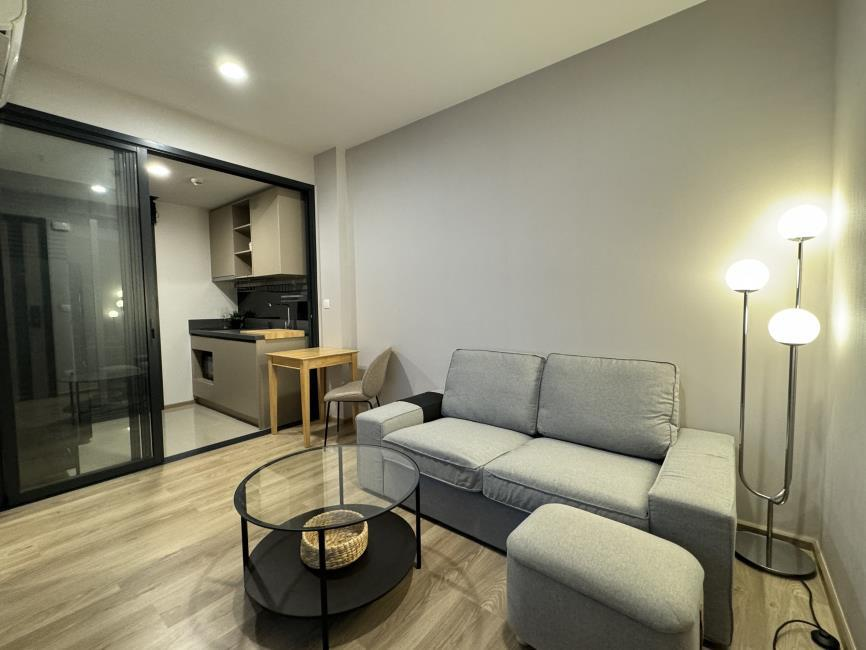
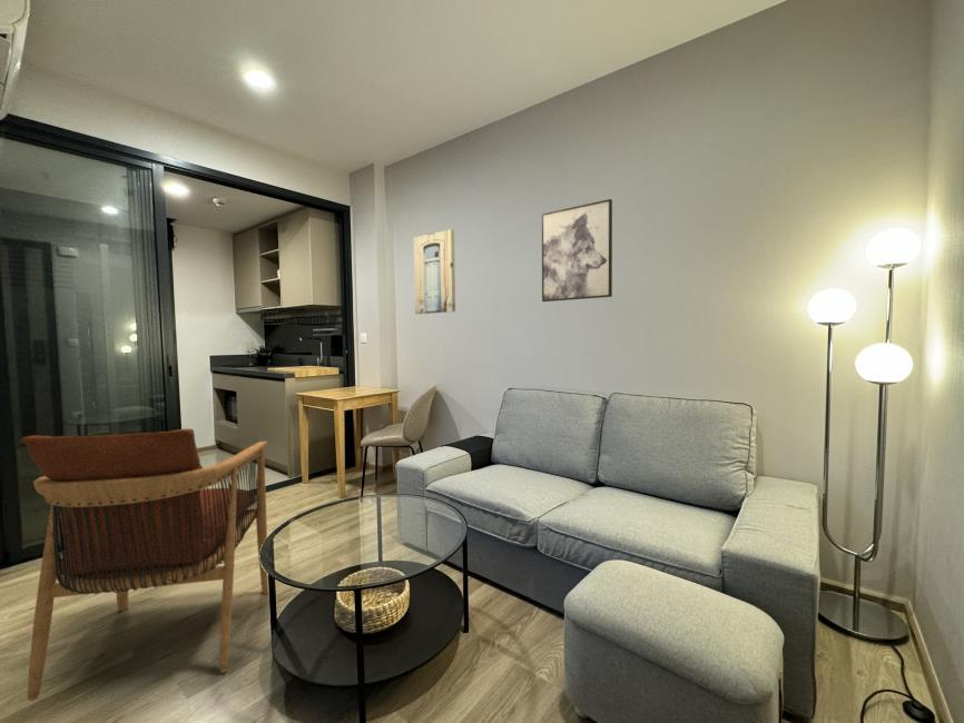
+ wall art [541,198,613,303]
+ armchair [19,428,269,702]
+ wall art [413,228,456,315]
